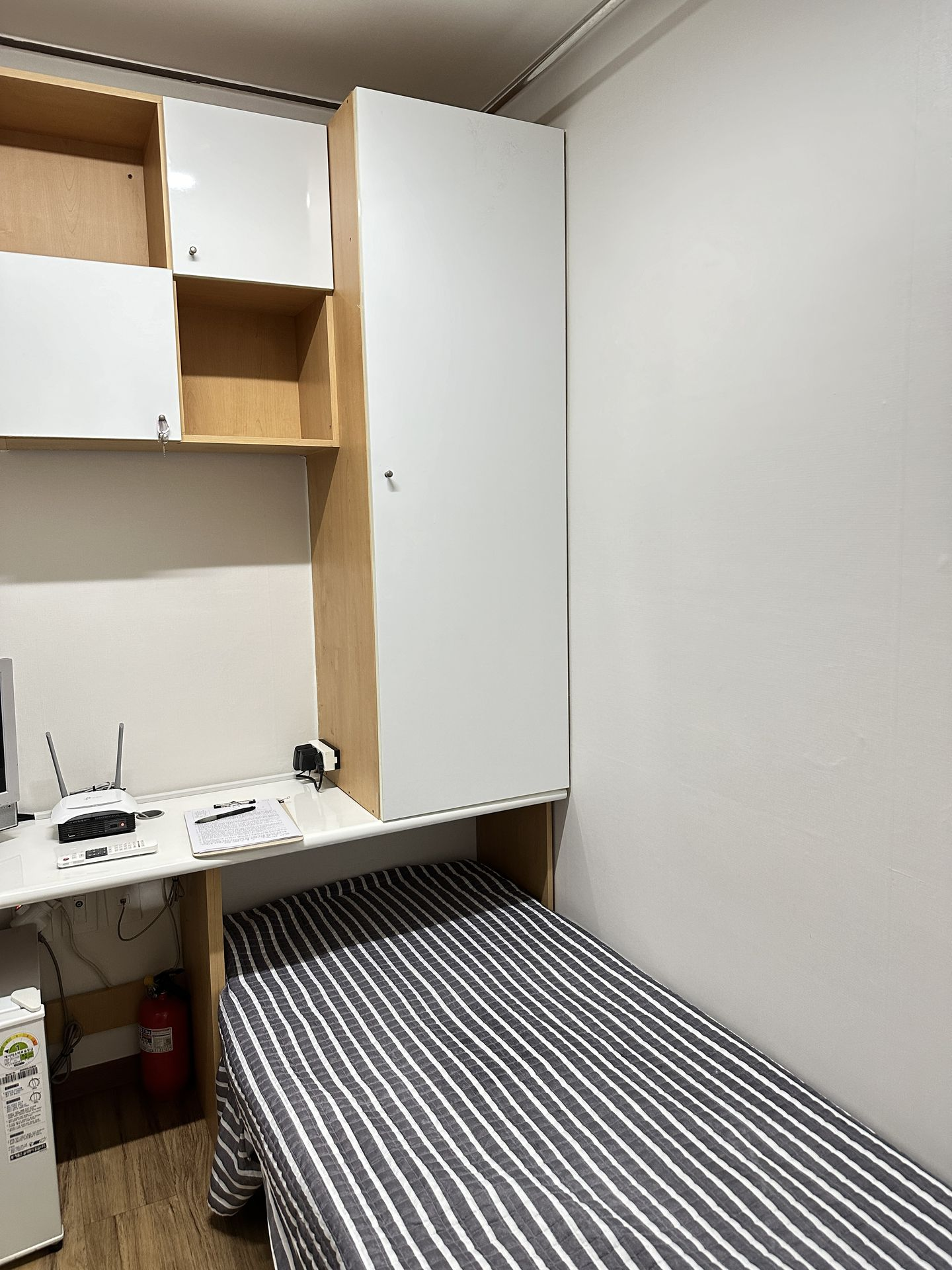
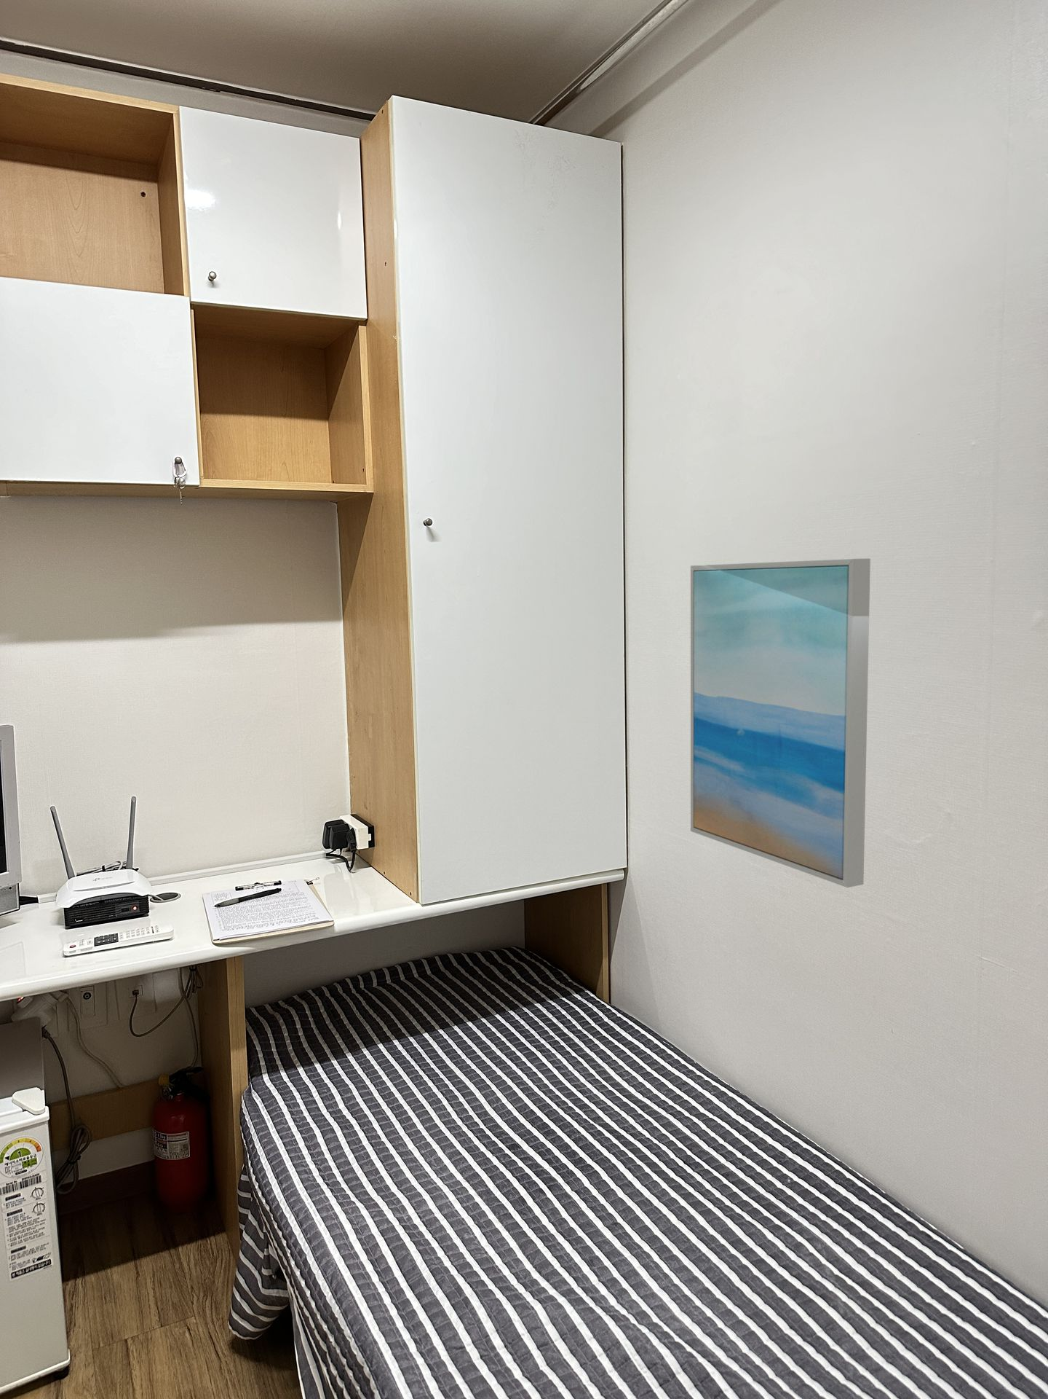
+ wall art [690,558,871,888]
